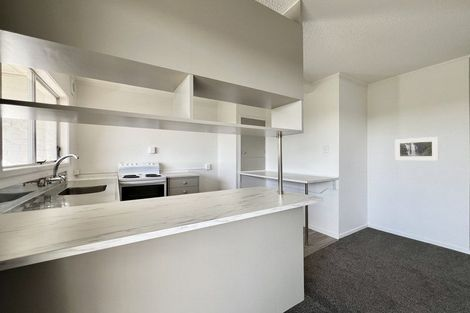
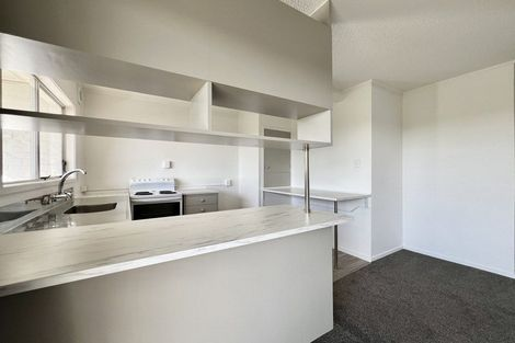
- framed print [394,136,440,161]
